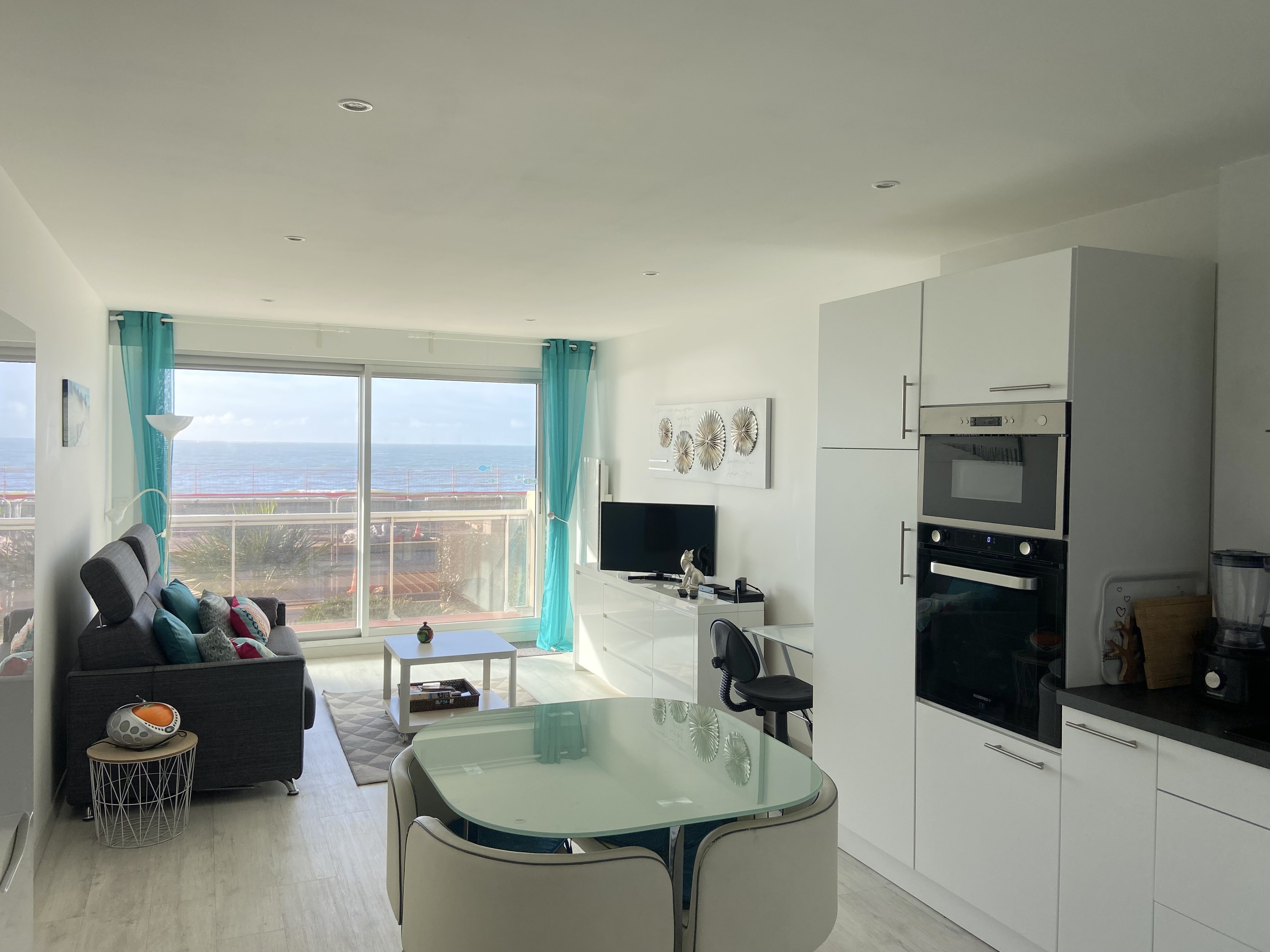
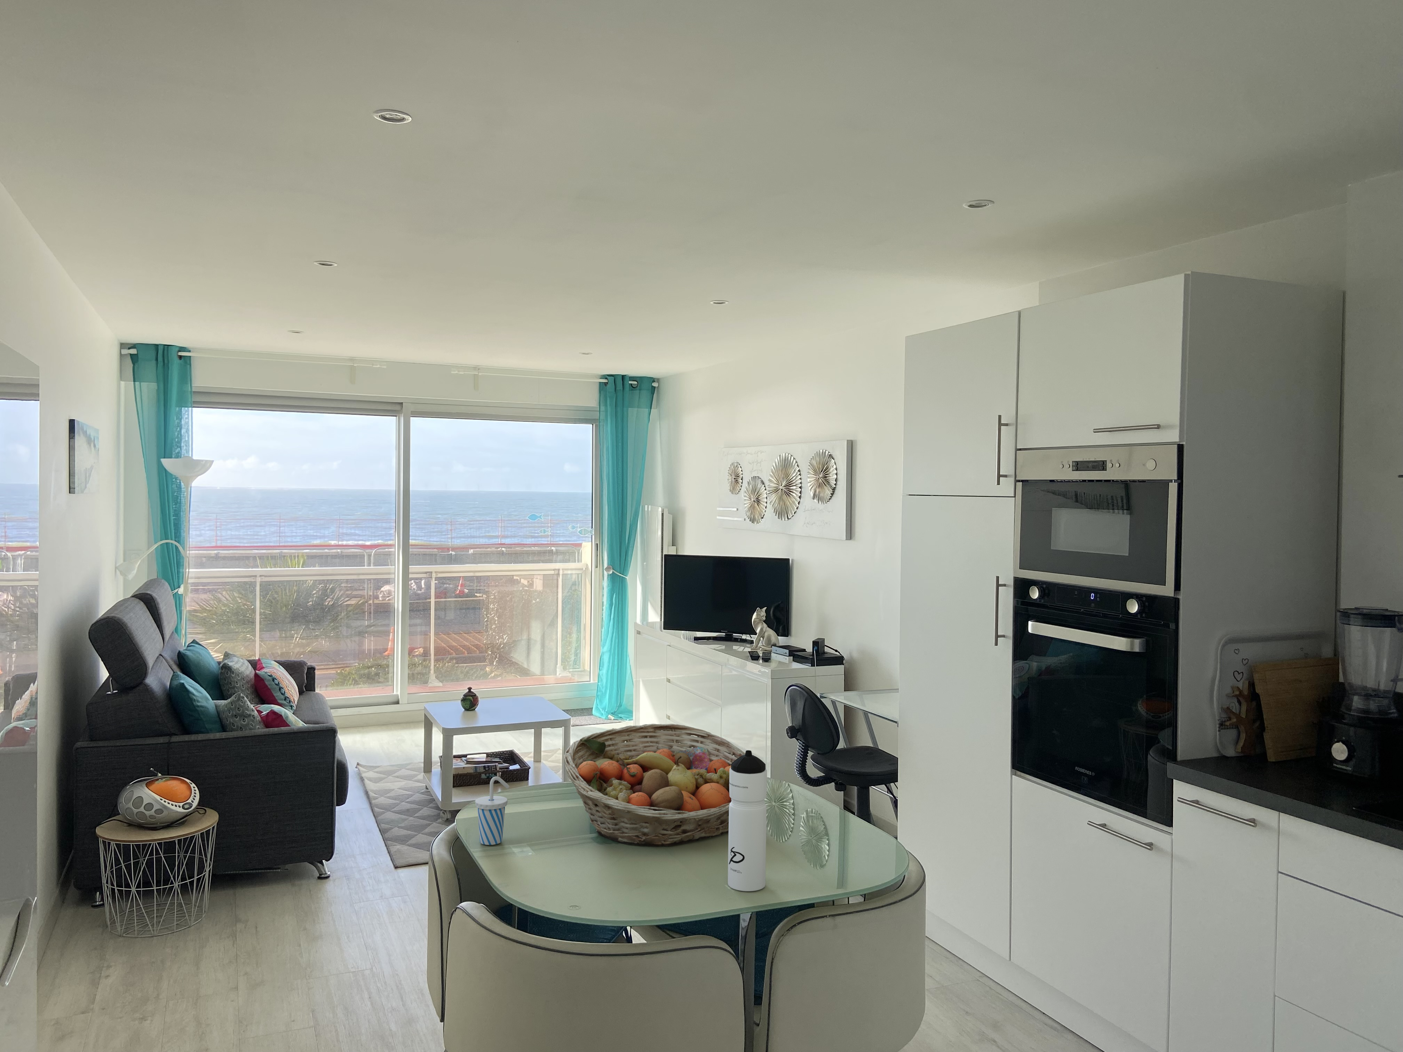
+ fruit basket [563,724,746,846]
+ water bottle [728,750,768,892]
+ cup [475,776,509,845]
